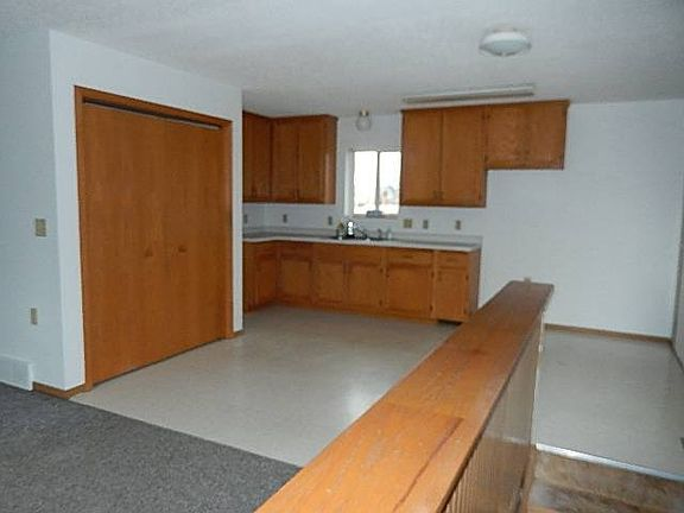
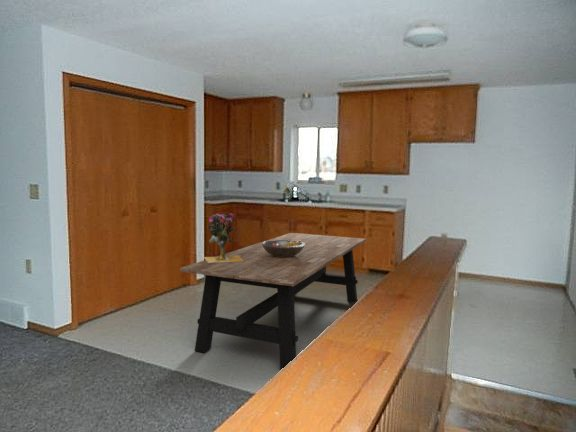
+ dining table [179,232,367,370]
+ vase [203,212,244,263]
+ fruit bowl [262,240,305,257]
